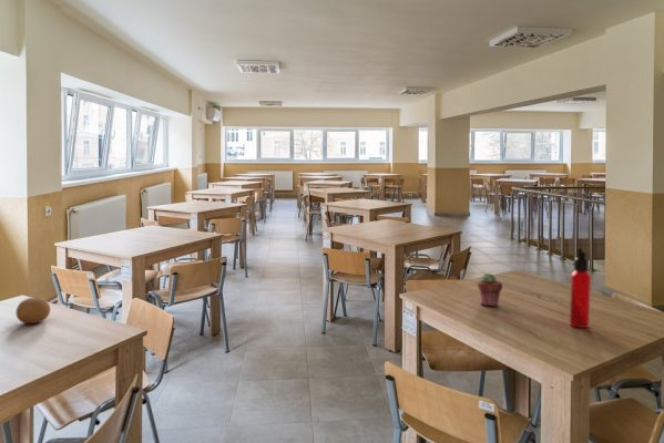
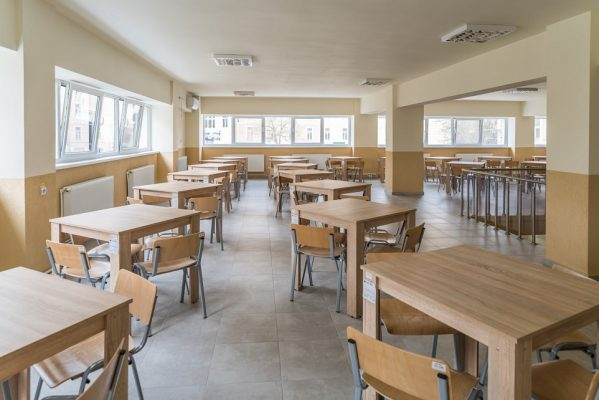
- water bottle [569,247,592,329]
- fruit [16,297,51,324]
- potted succulent [477,272,503,308]
